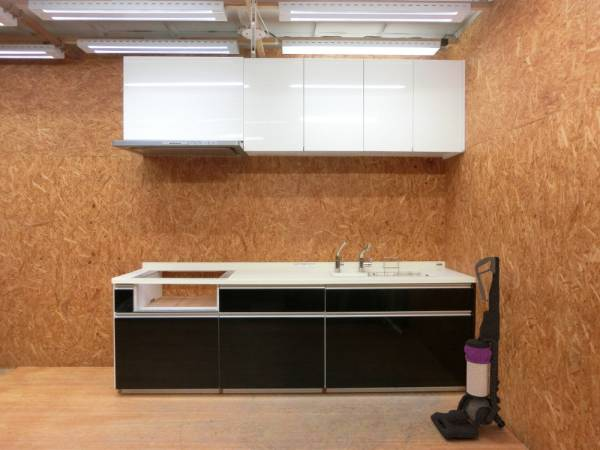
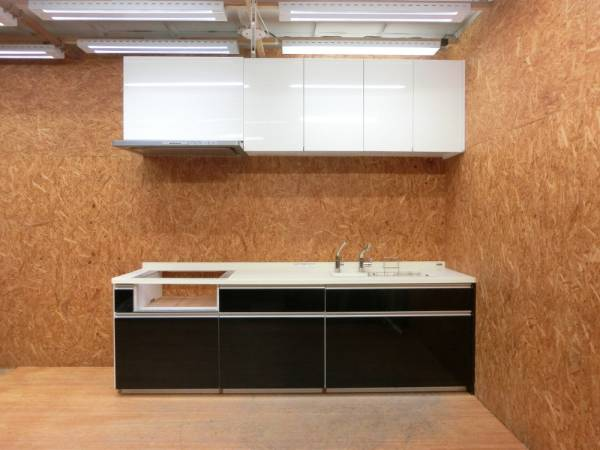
- vacuum cleaner [430,256,506,440]
